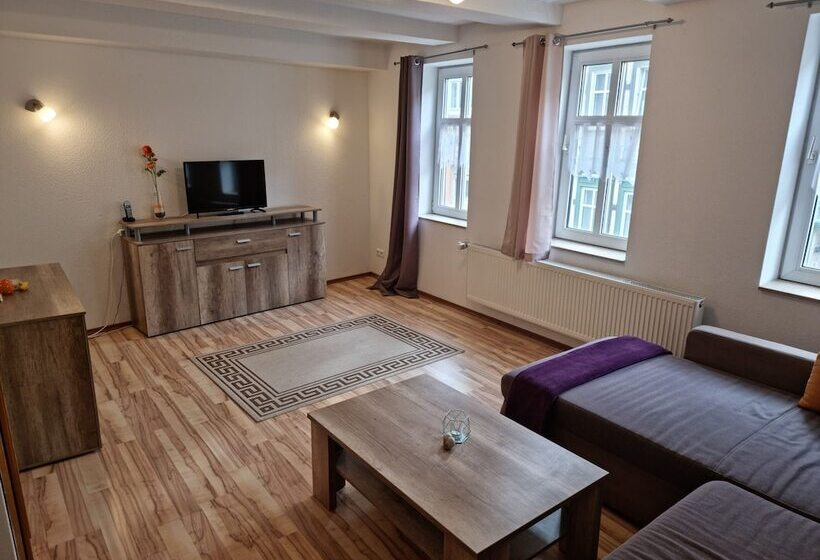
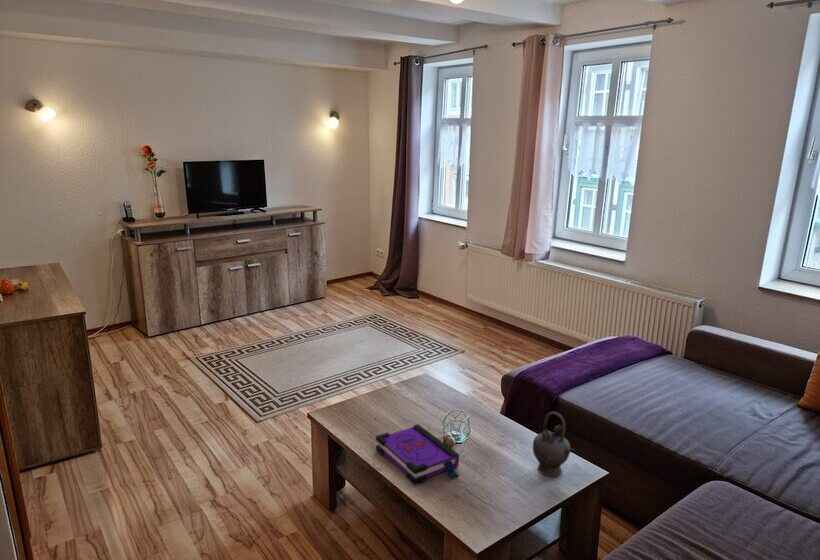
+ teapot [532,411,576,477]
+ board game [375,423,460,486]
